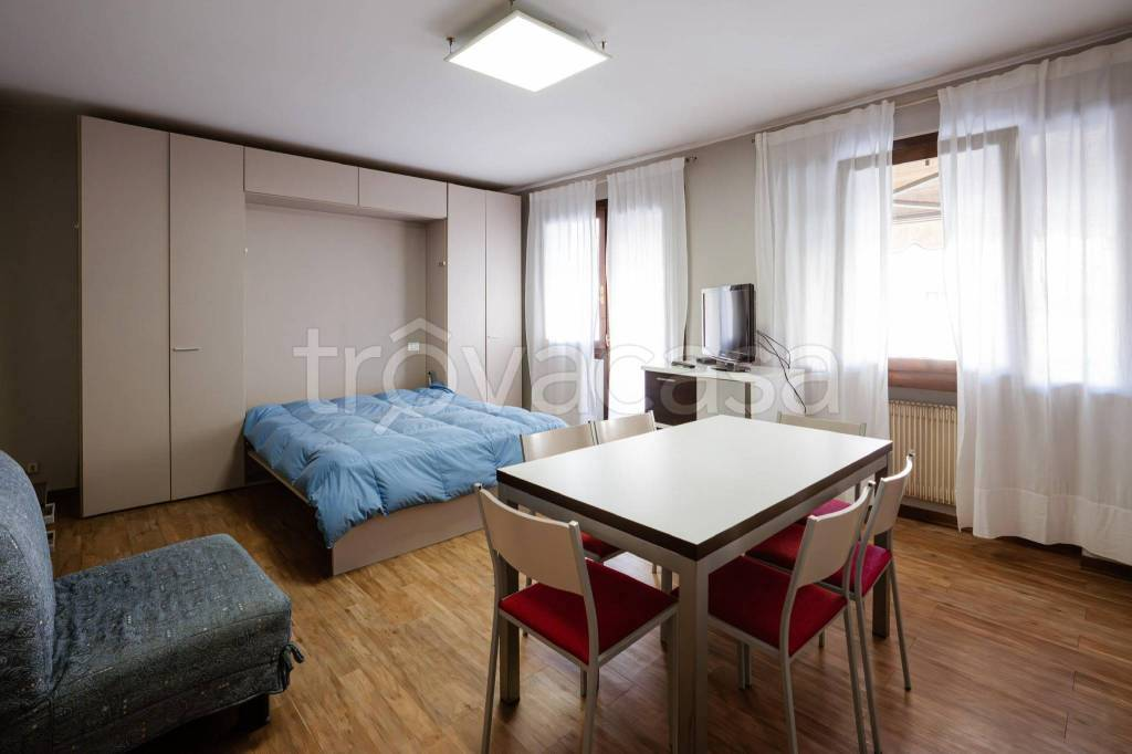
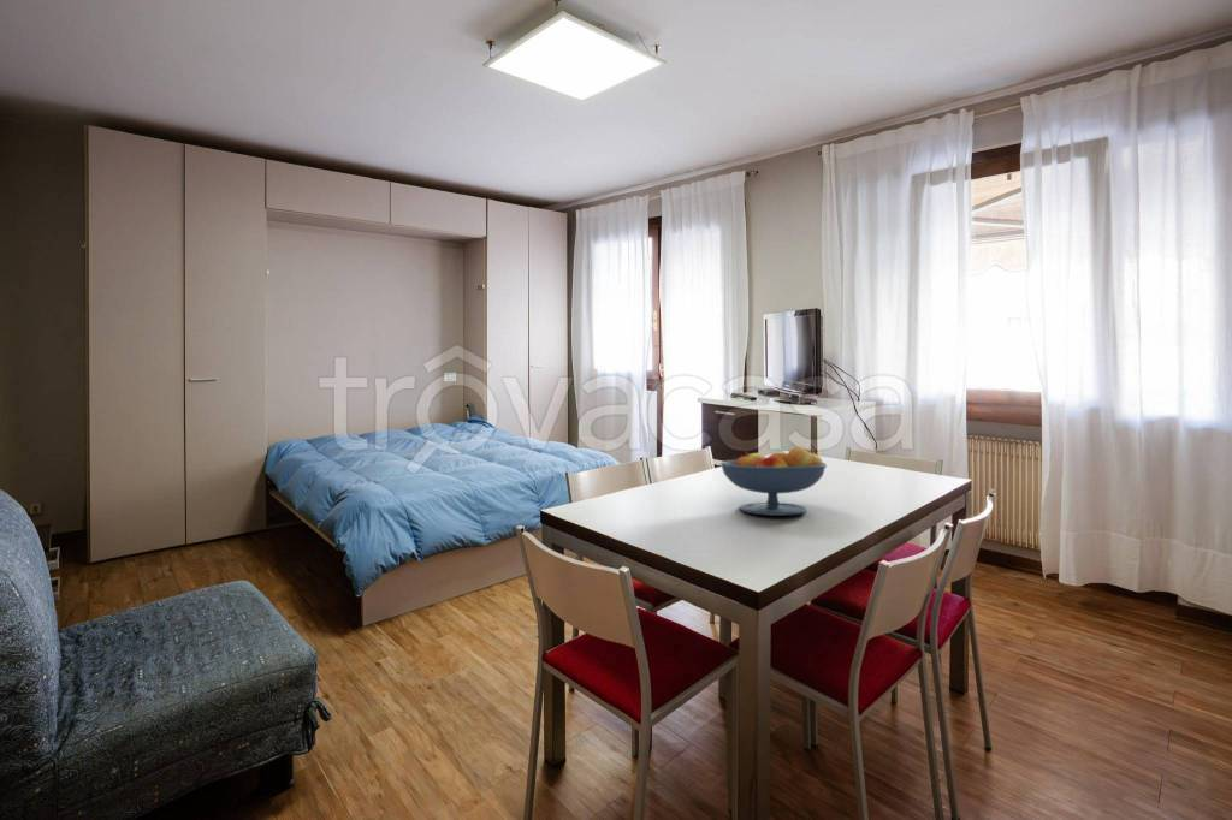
+ fruit bowl [719,445,828,517]
